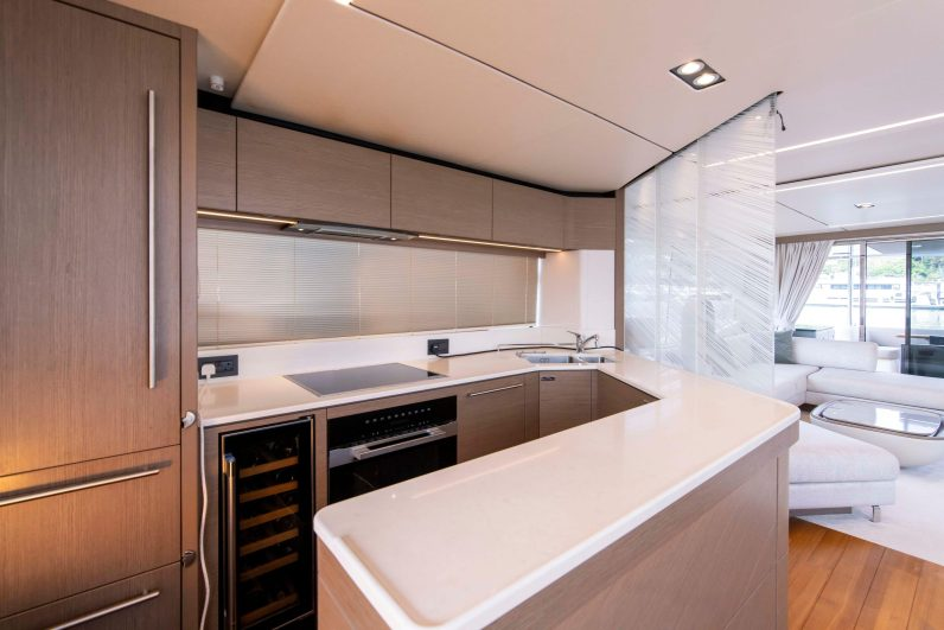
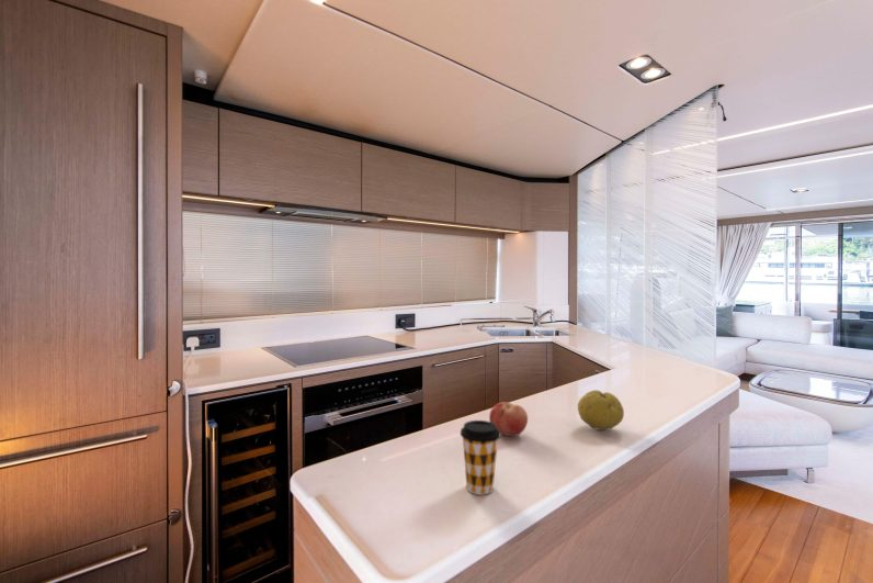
+ fruit [488,401,529,437]
+ coffee cup [460,419,501,495]
+ fruit [577,389,625,431]
